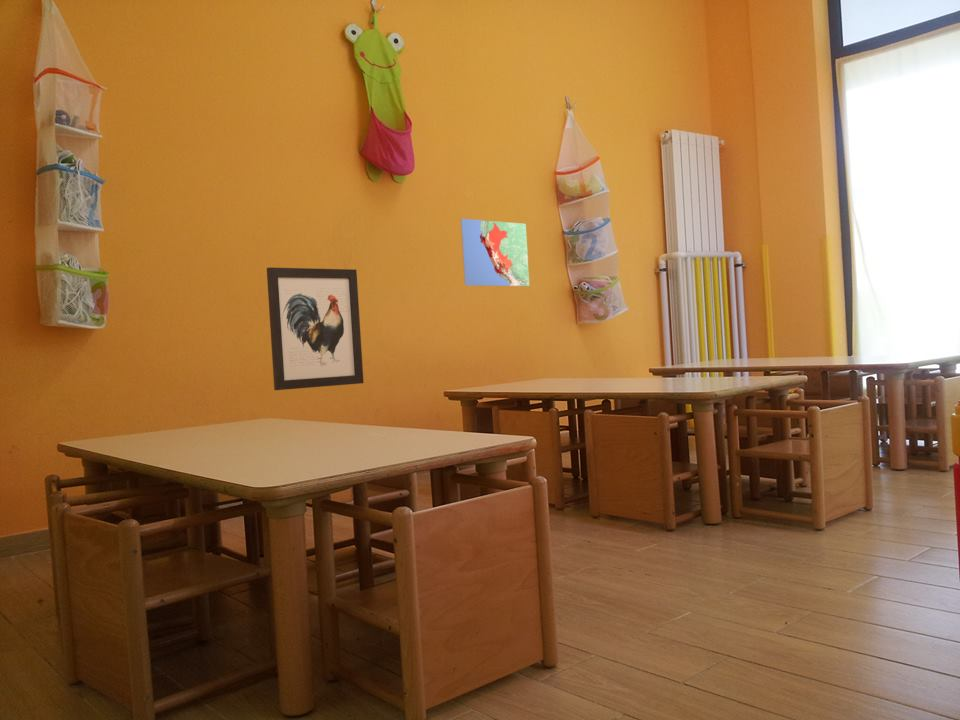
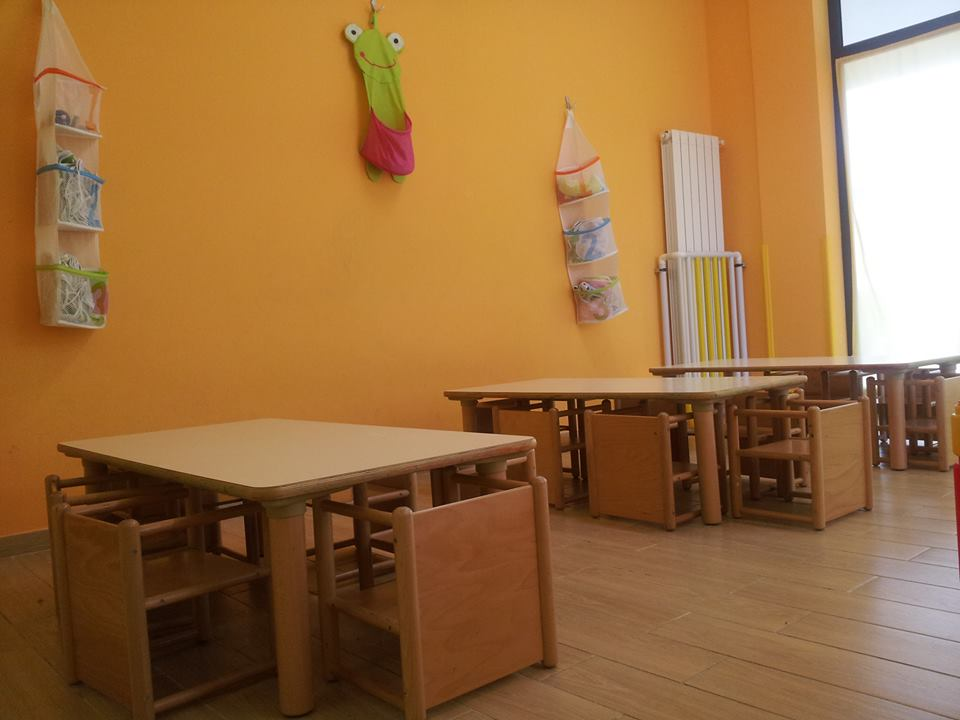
- map [460,218,531,287]
- wall art [266,266,365,391]
